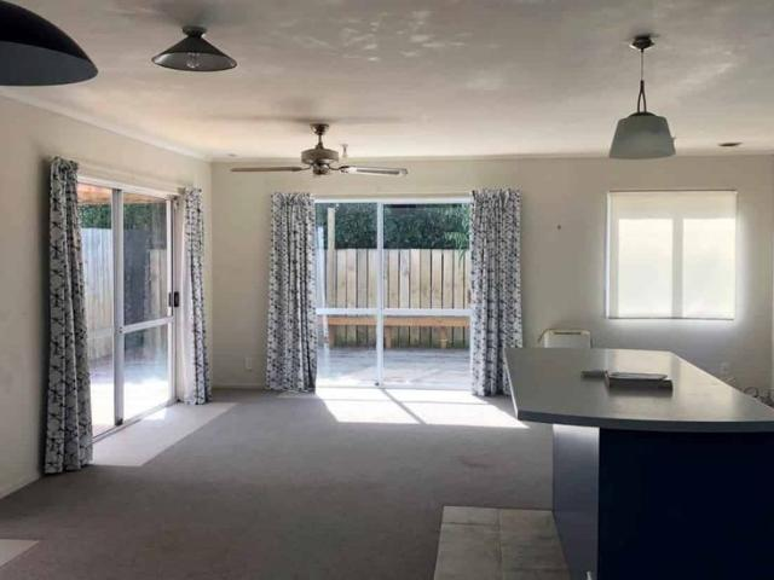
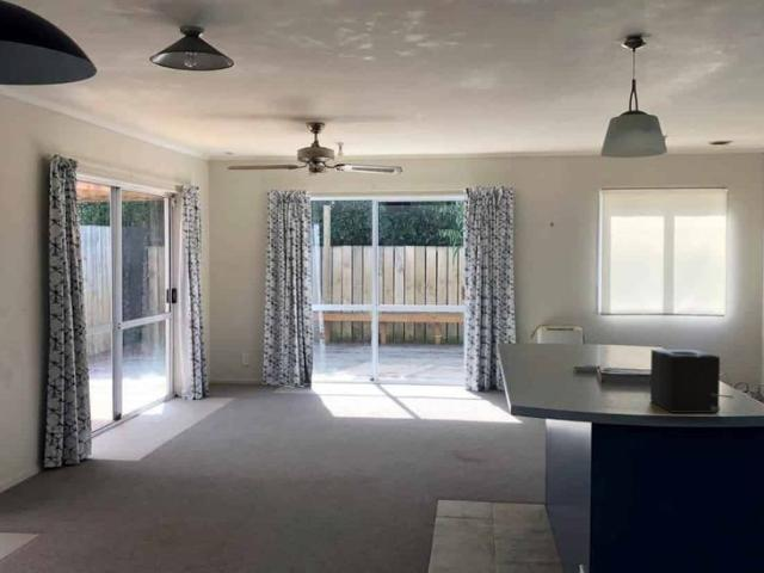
+ speaker [649,349,734,414]
